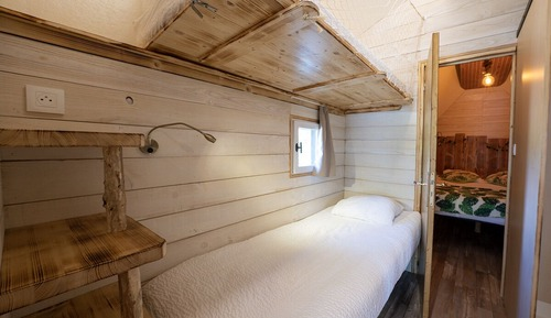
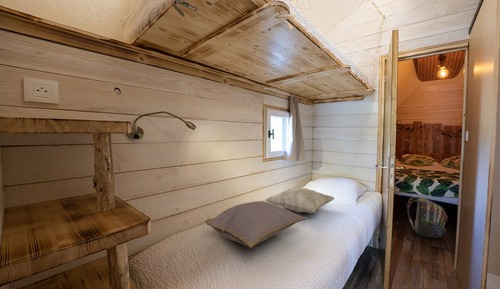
+ decorative pillow [265,186,336,214]
+ backpack [406,196,449,239]
+ cushion [204,200,308,250]
